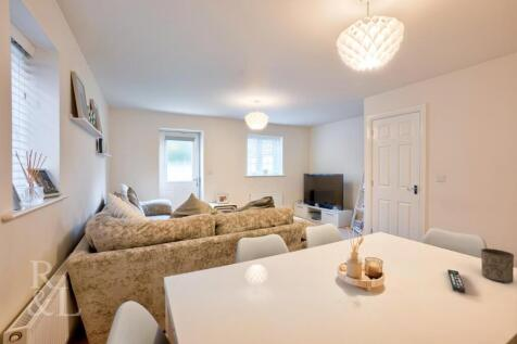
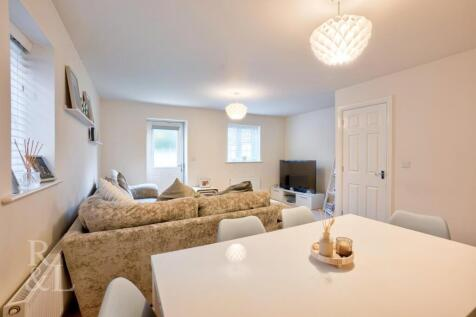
- remote control [446,268,466,294]
- cup [480,247,515,284]
